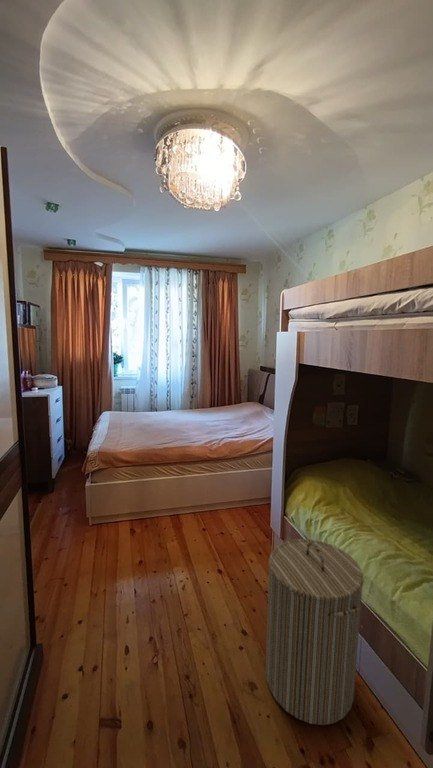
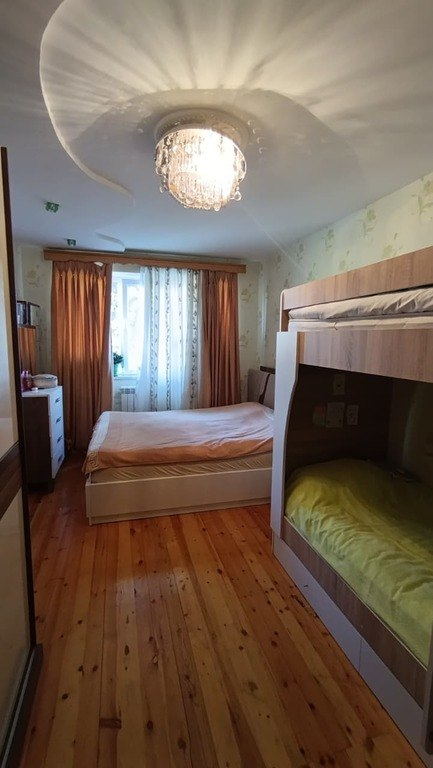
- laundry hamper [265,538,364,726]
